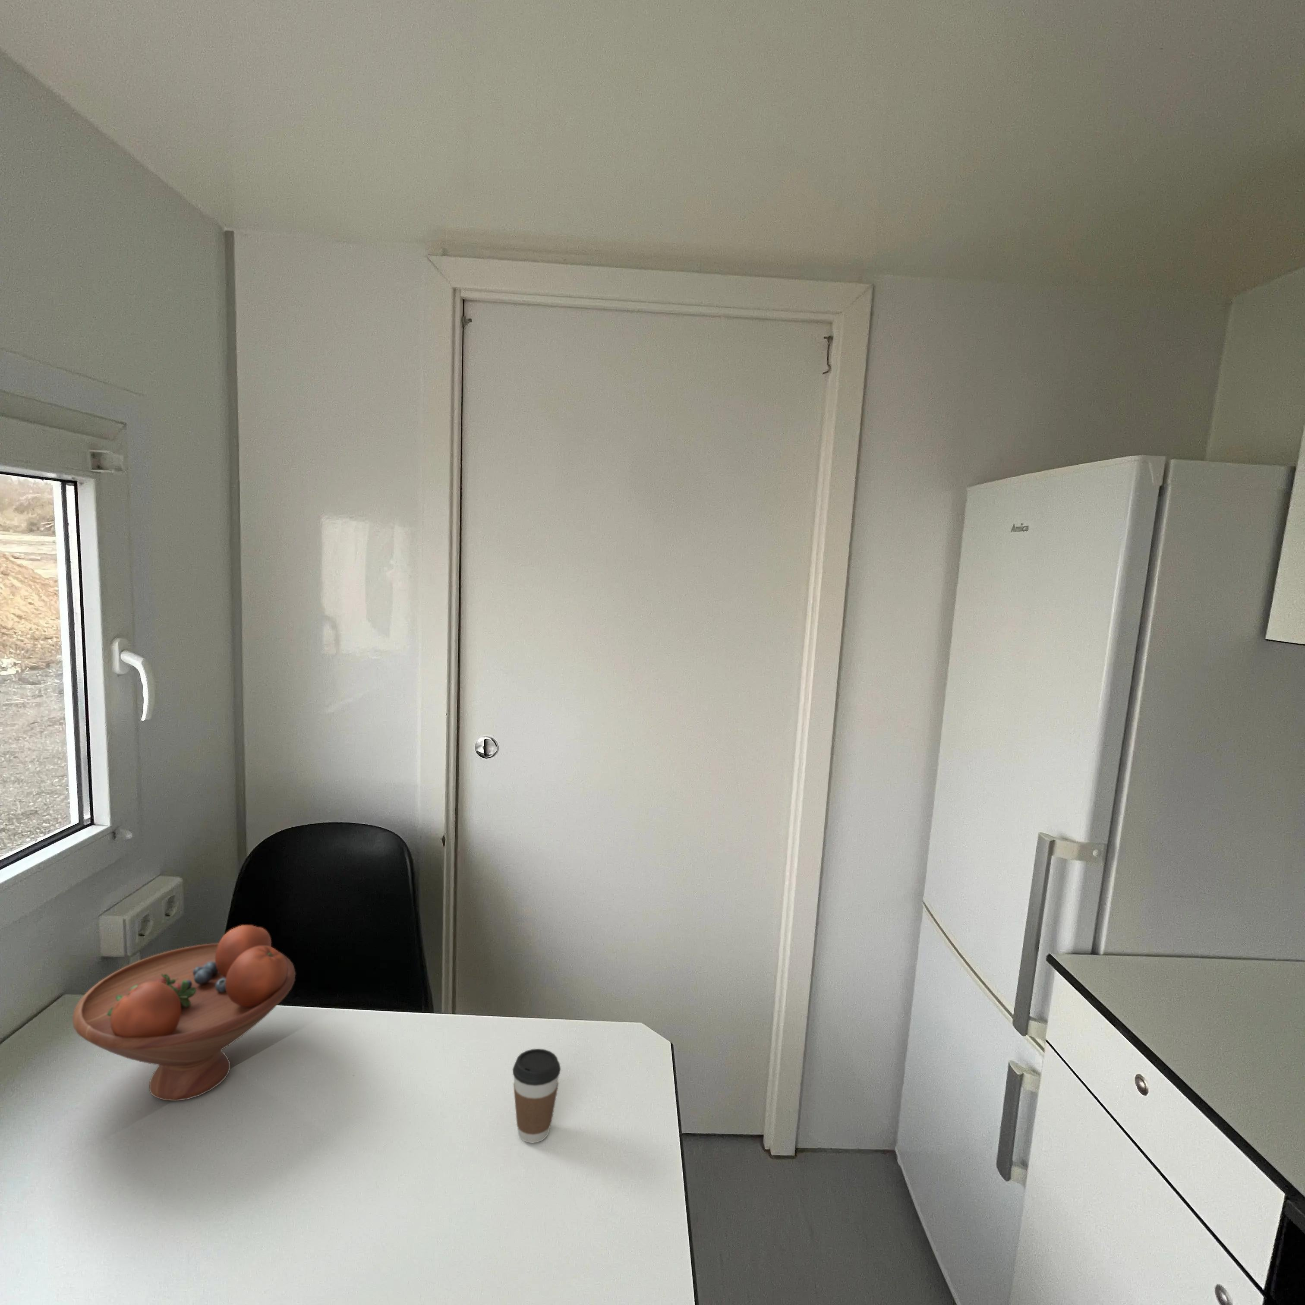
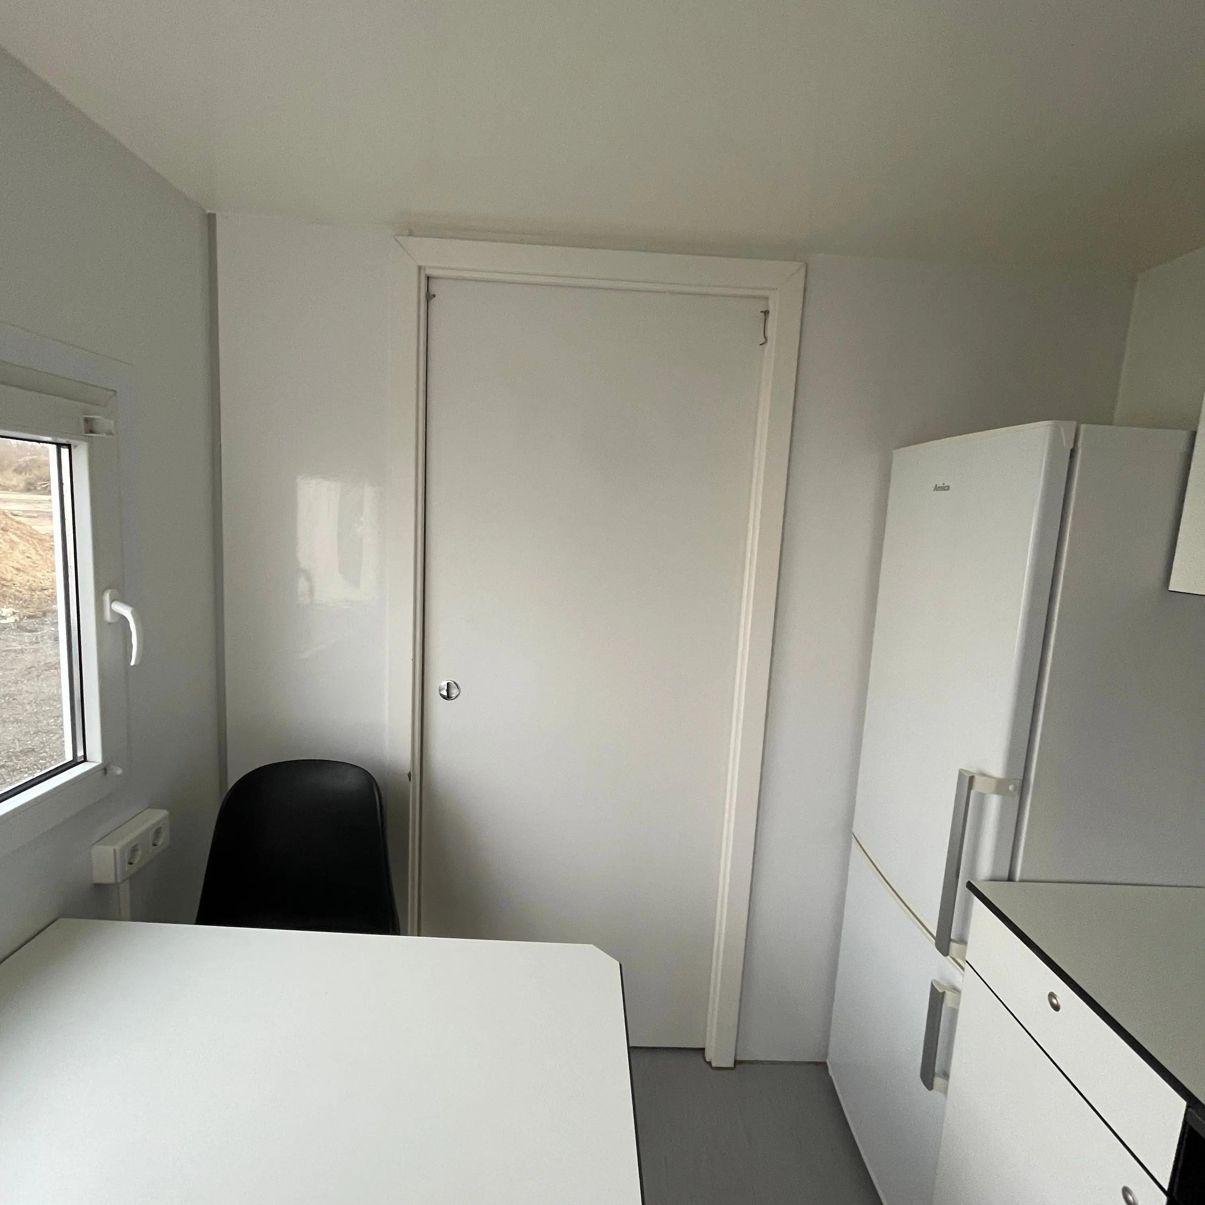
- fruit bowl [72,925,296,1102]
- coffee cup [513,1048,562,1144]
